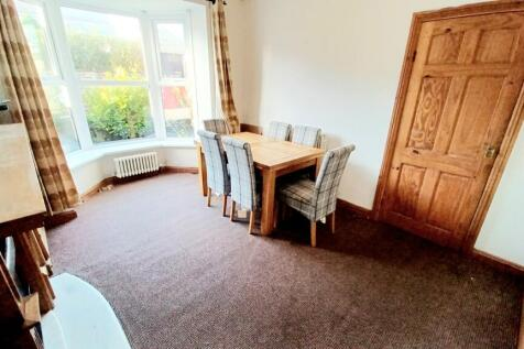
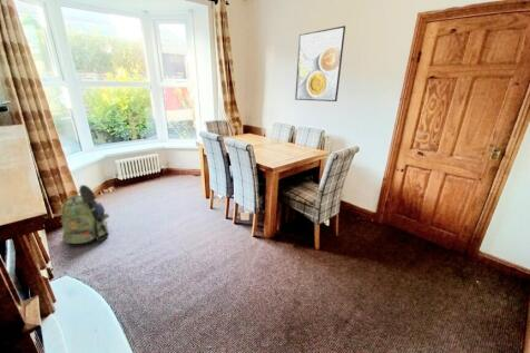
+ backpack [59,184,110,245]
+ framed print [294,24,346,102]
